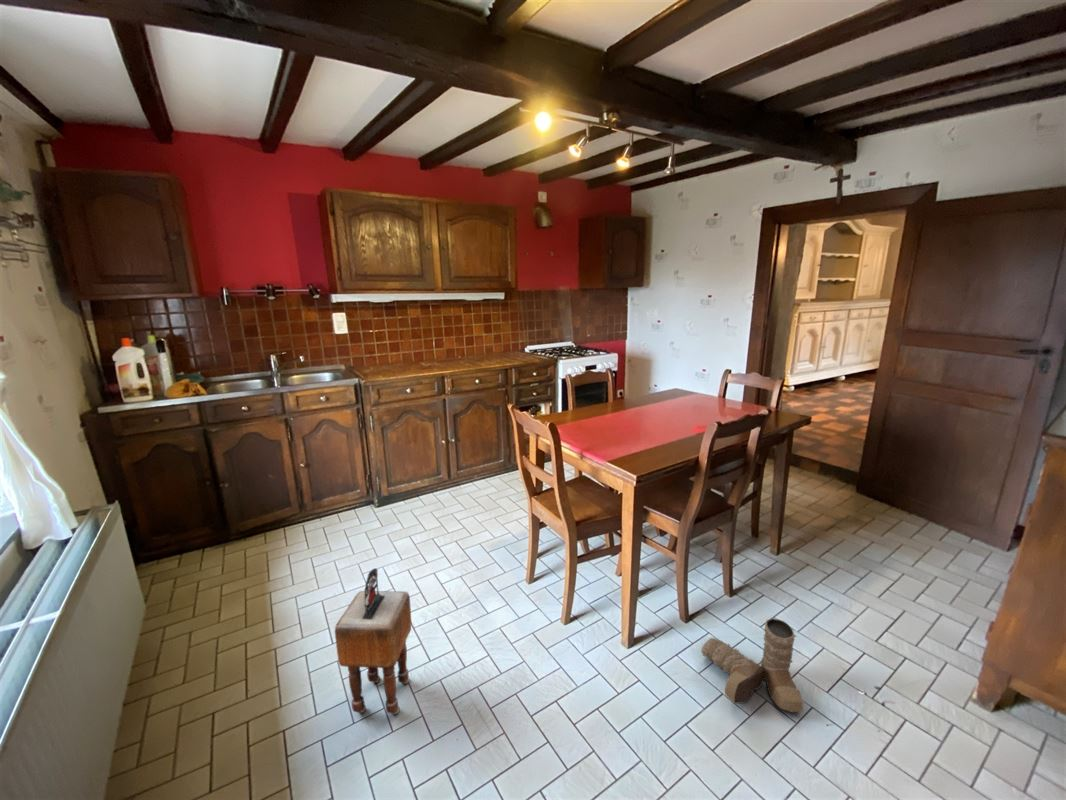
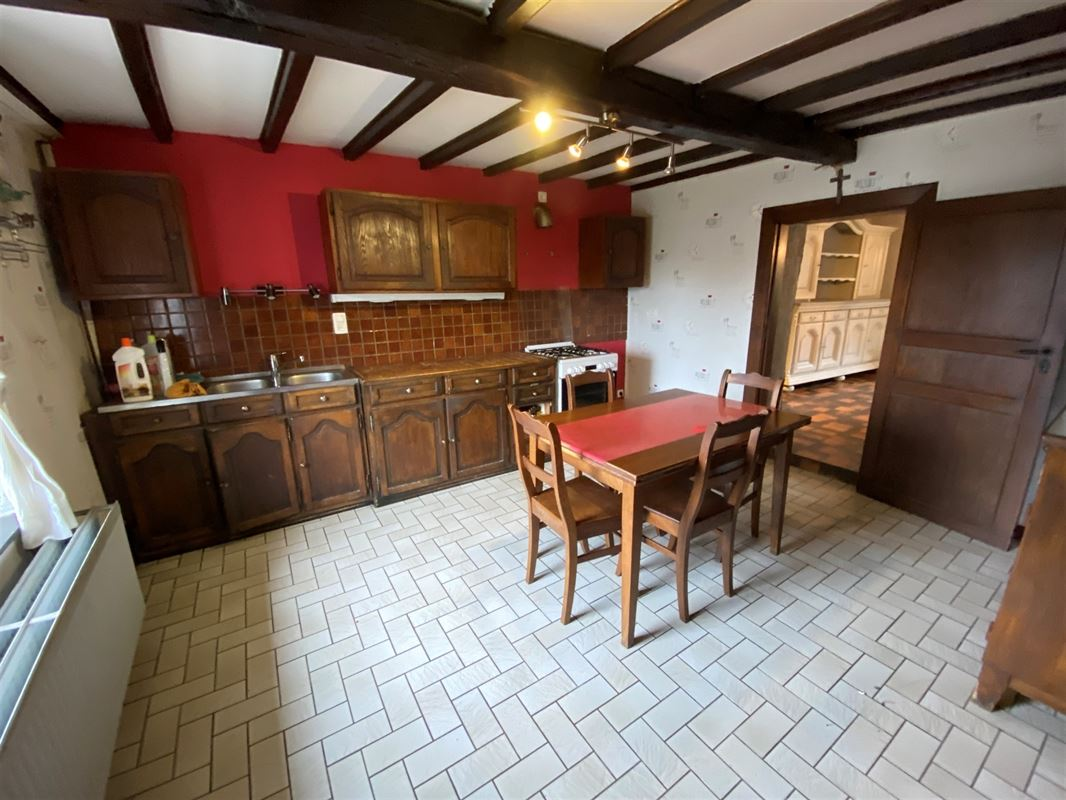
- boots [700,617,804,714]
- stool [334,567,412,715]
